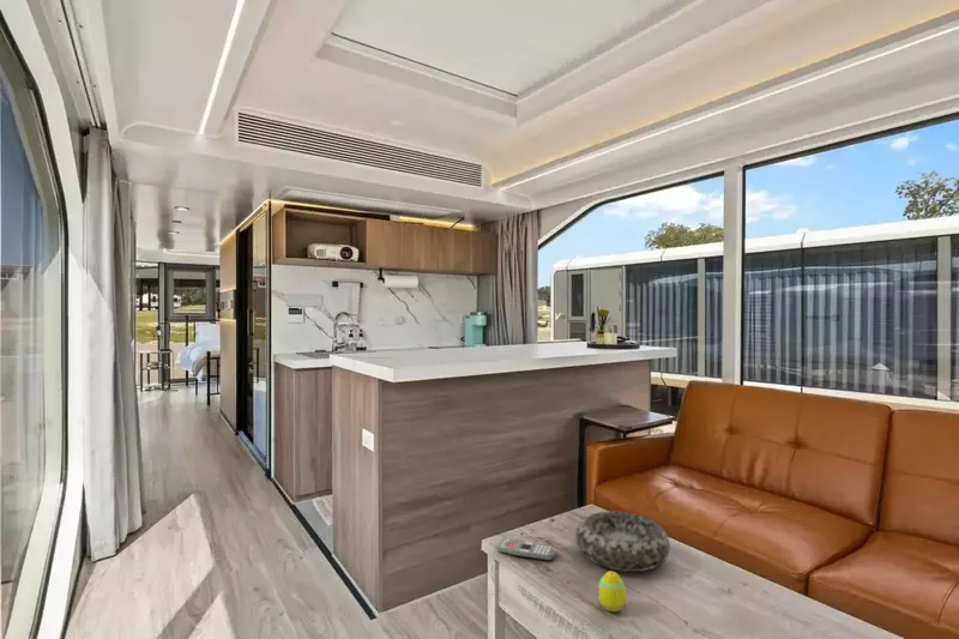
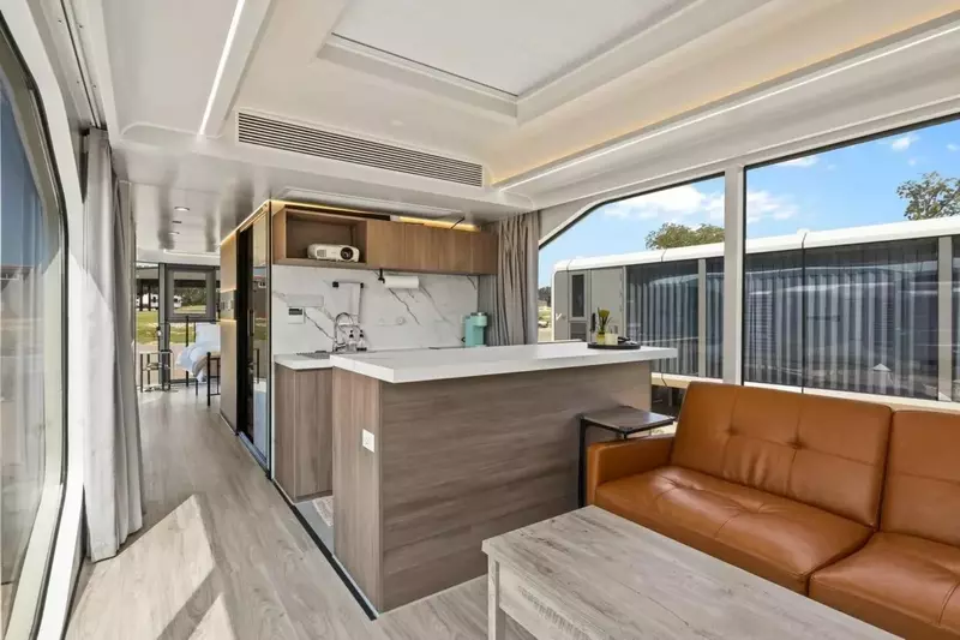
- egg [597,571,627,613]
- remote control [496,537,557,562]
- decorative bowl [574,510,671,573]
